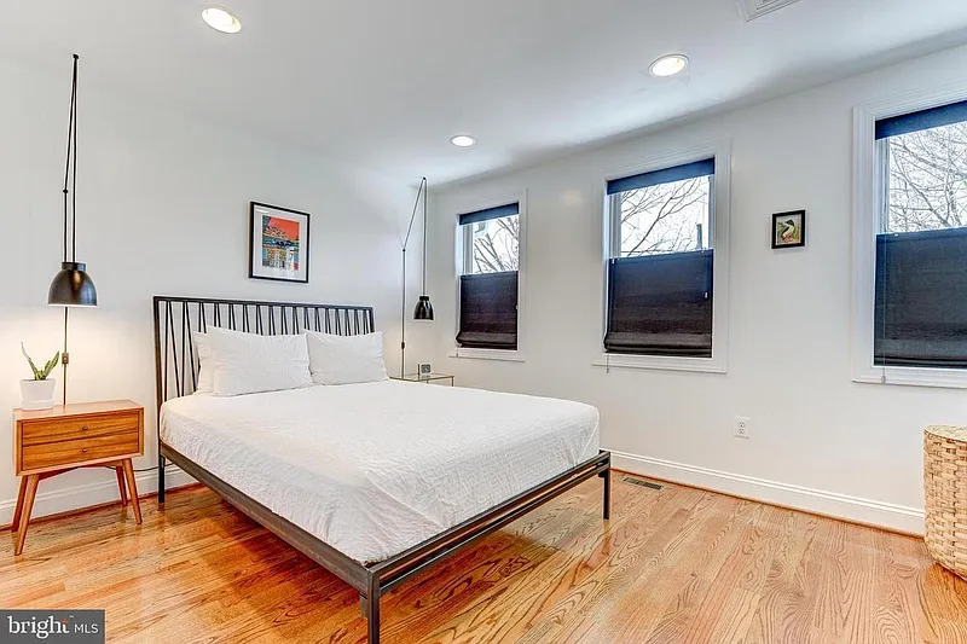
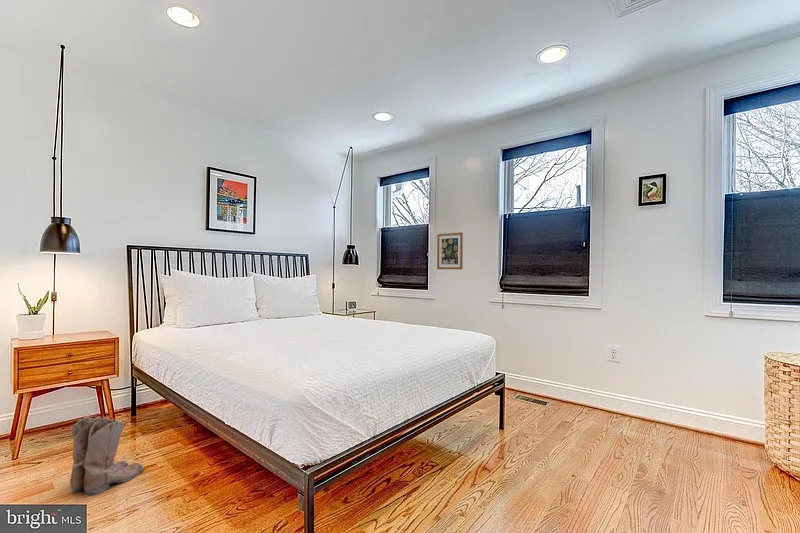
+ boots [69,415,144,496]
+ wall art [436,231,464,270]
